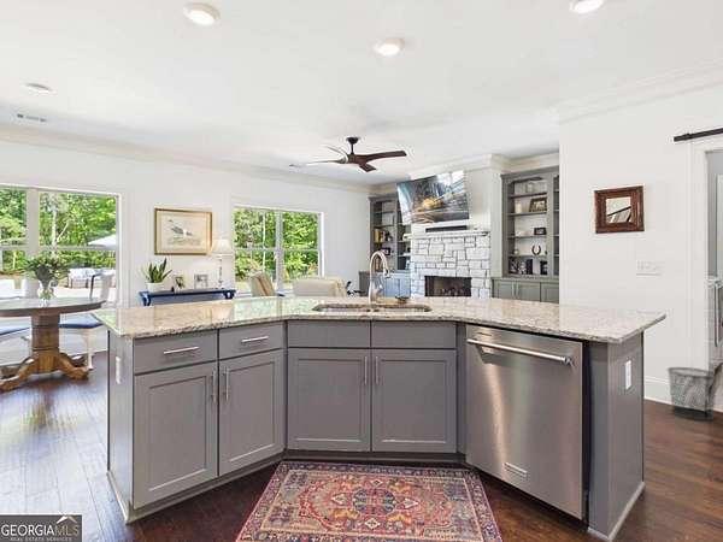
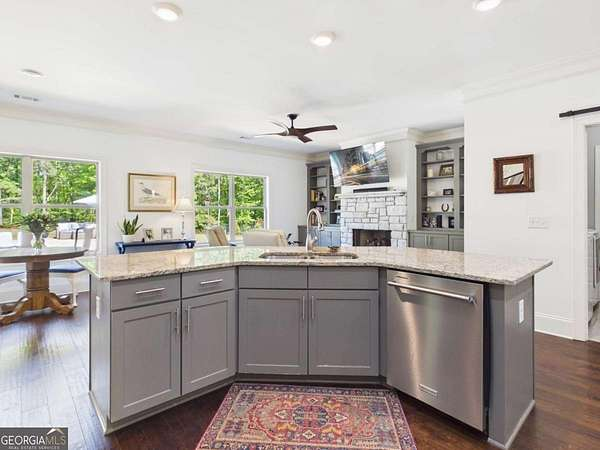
- waste bin [666,366,719,422]
